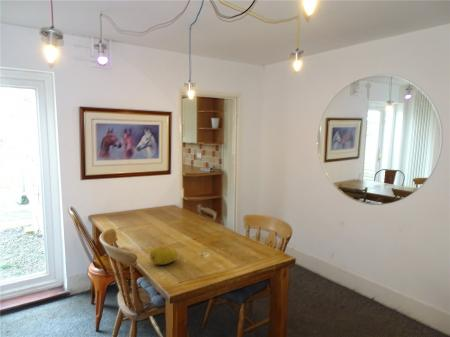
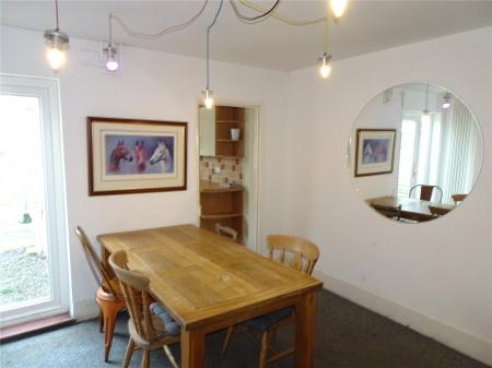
- fruit [149,246,178,265]
